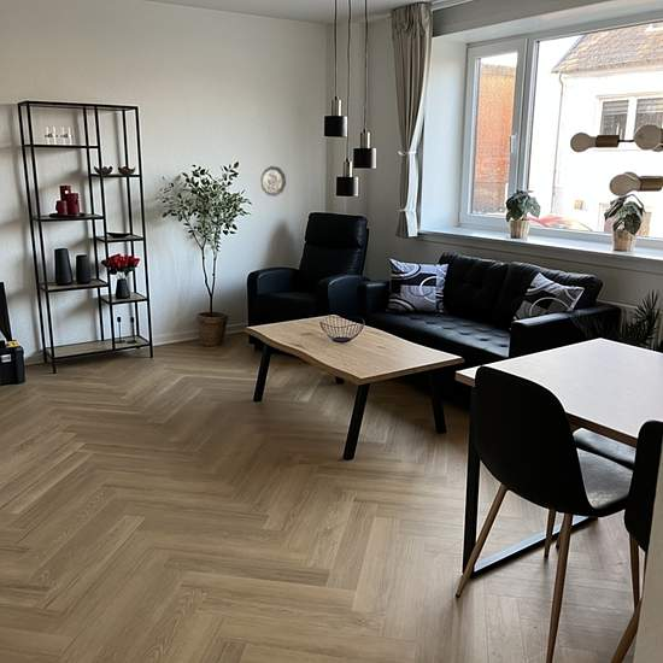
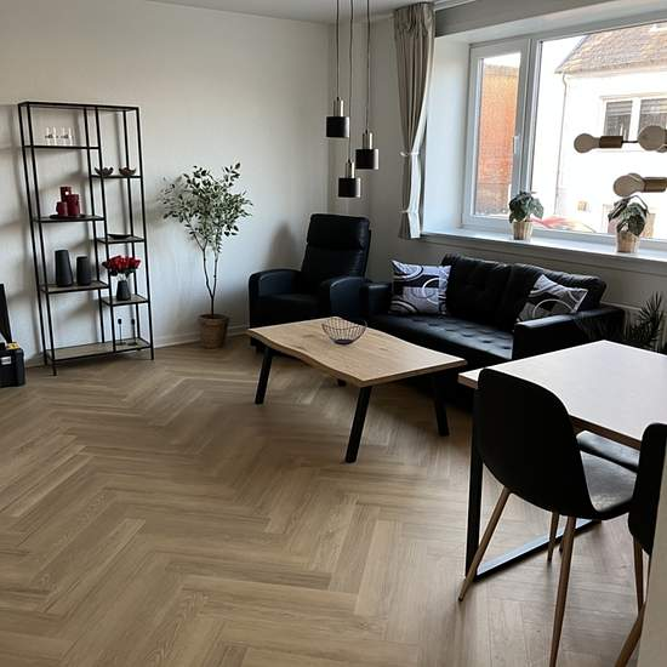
- decorative plate [259,165,287,198]
